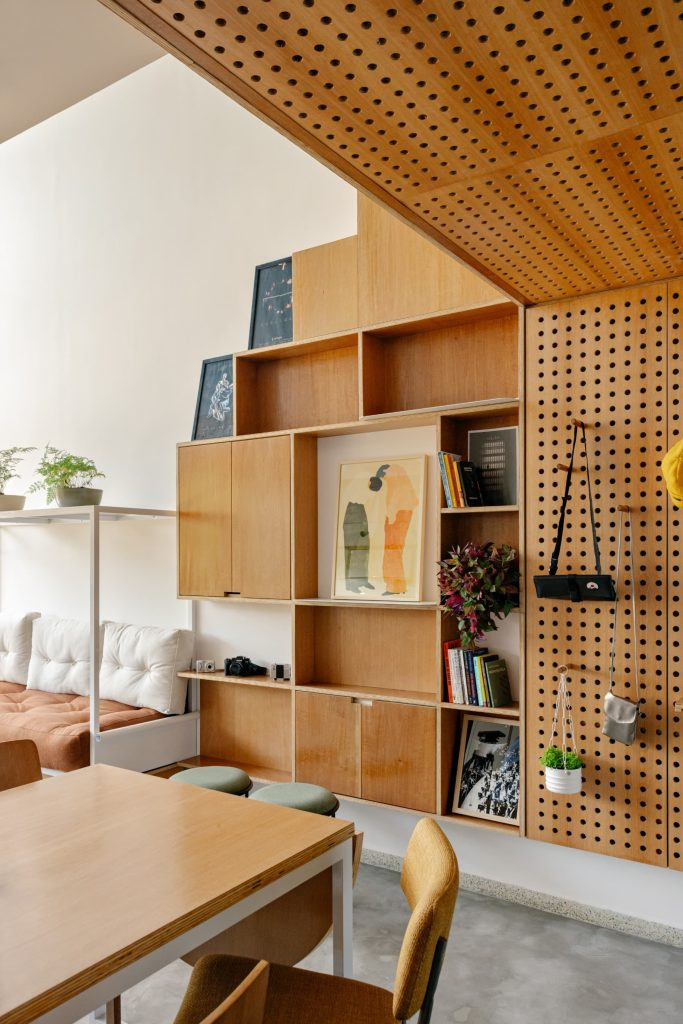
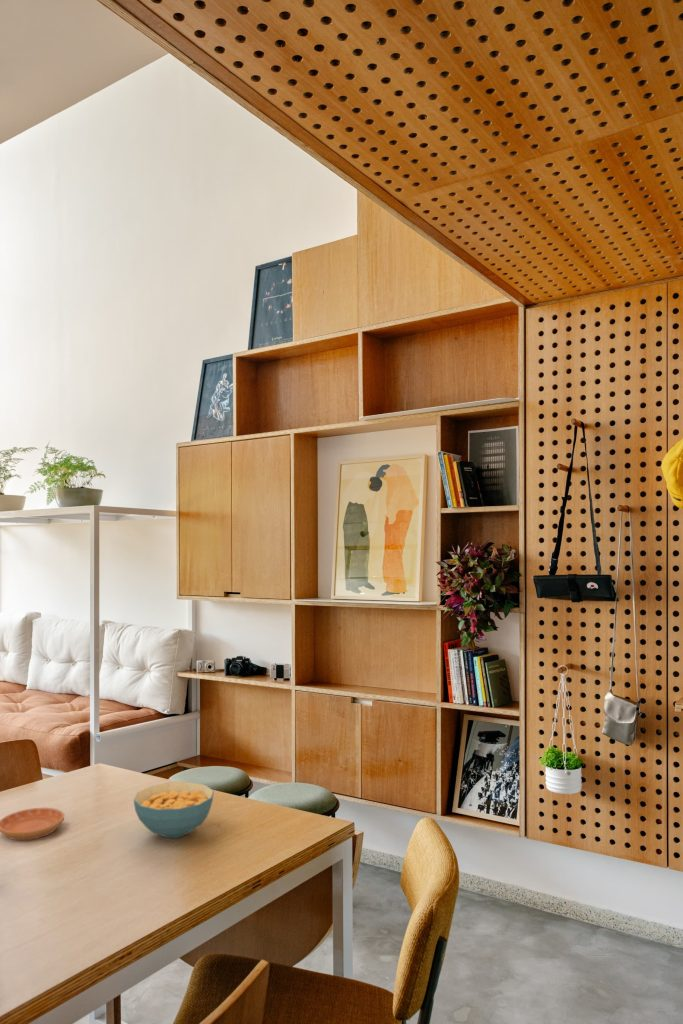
+ cereal bowl [133,781,215,839]
+ saucer [0,807,65,841]
